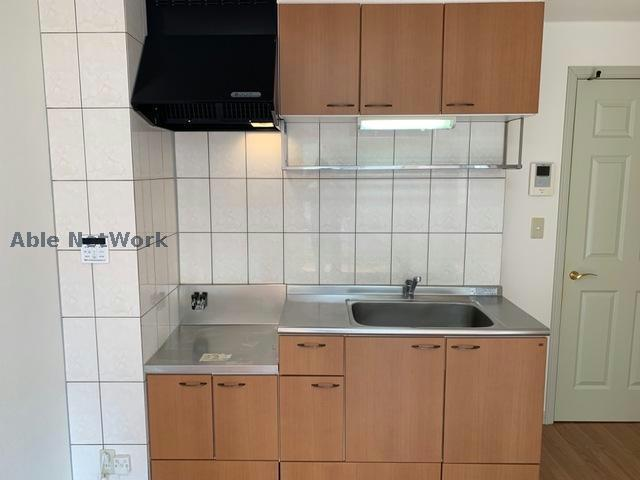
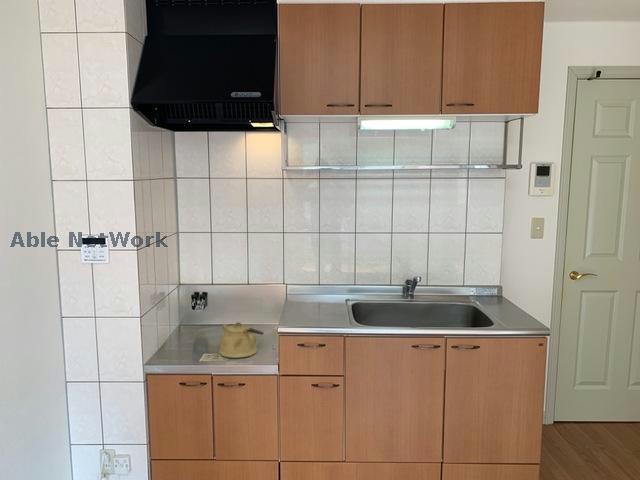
+ kettle [218,321,265,359]
